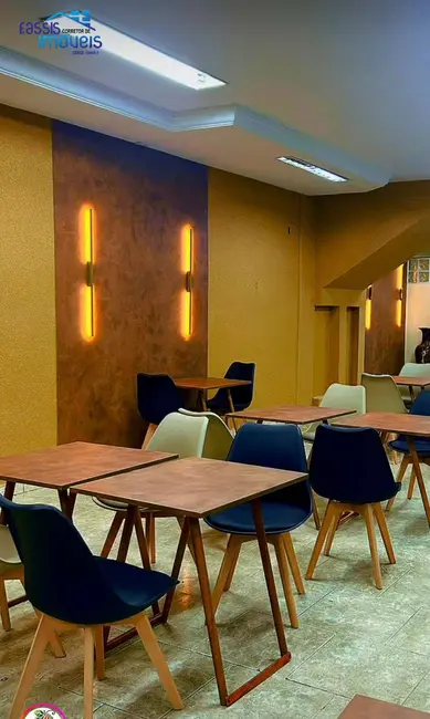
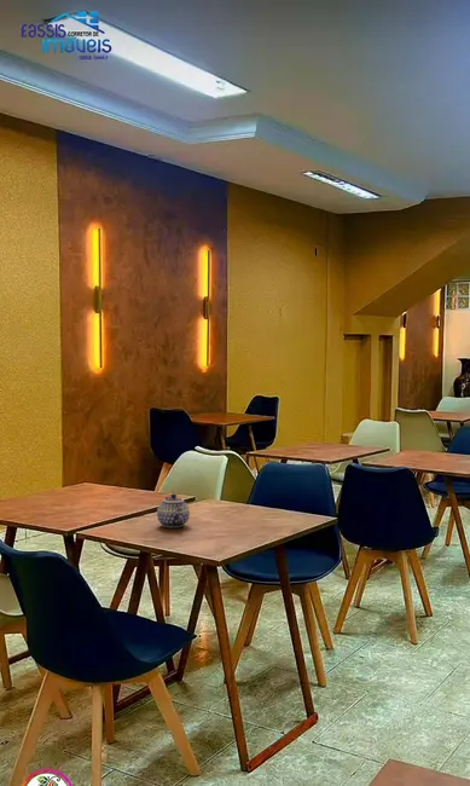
+ teapot [156,492,191,530]
